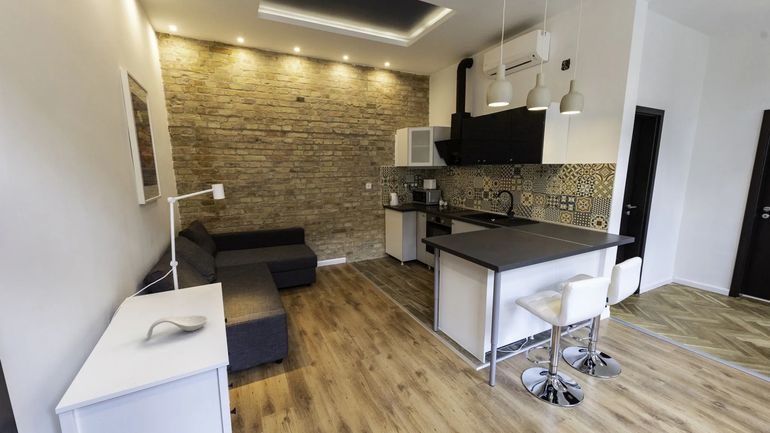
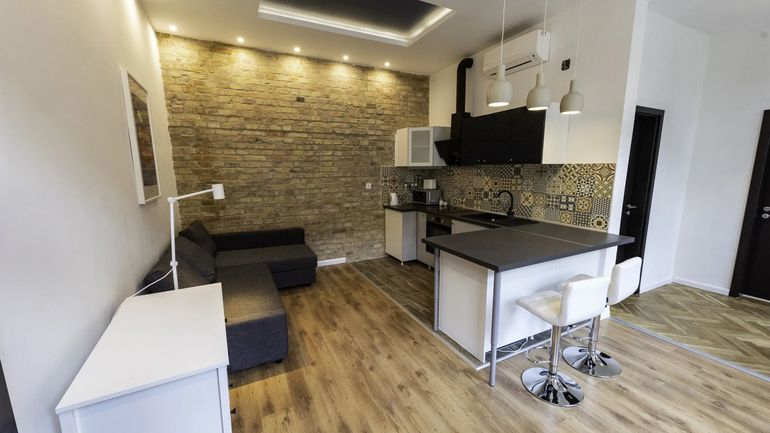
- spoon rest [146,314,209,339]
